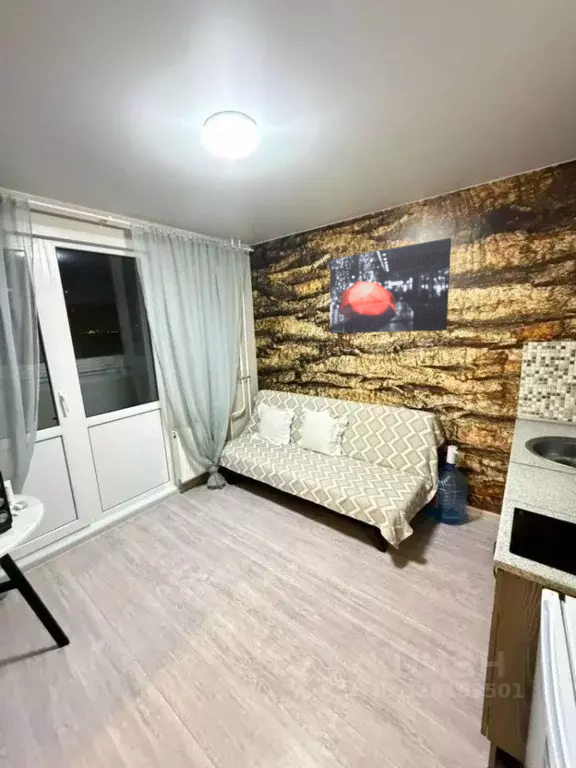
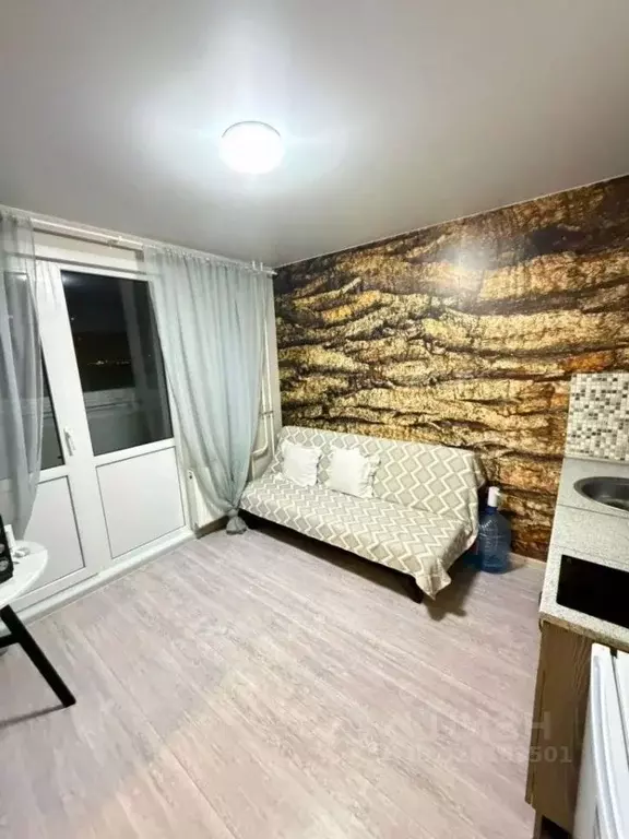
- wall art [329,237,452,334]
